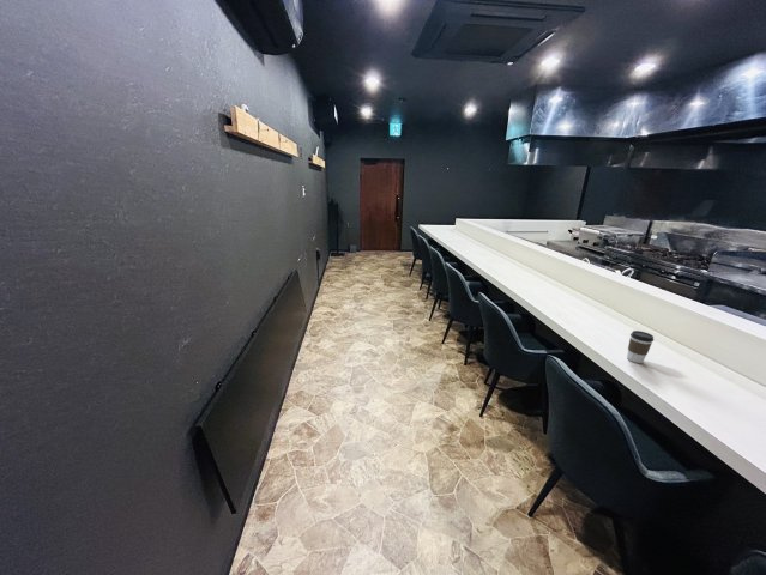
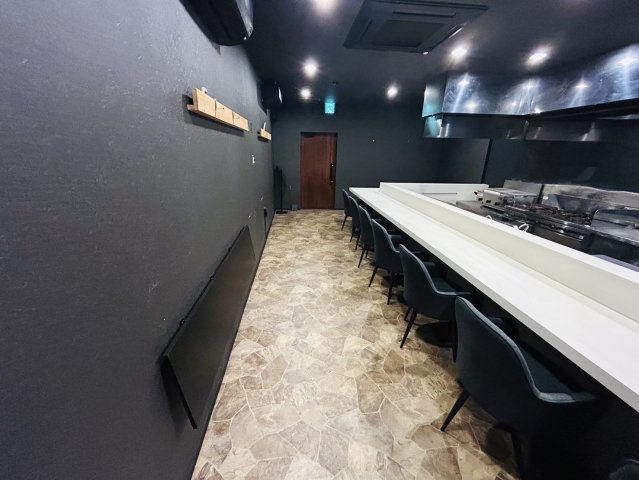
- coffee cup [626,329,655,364]
